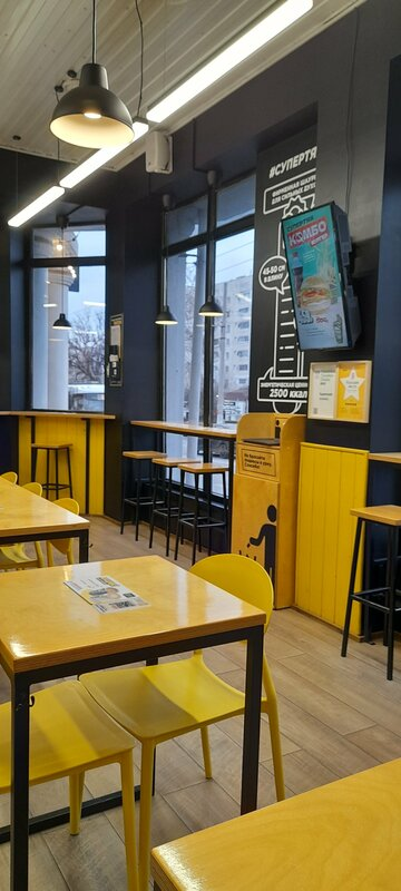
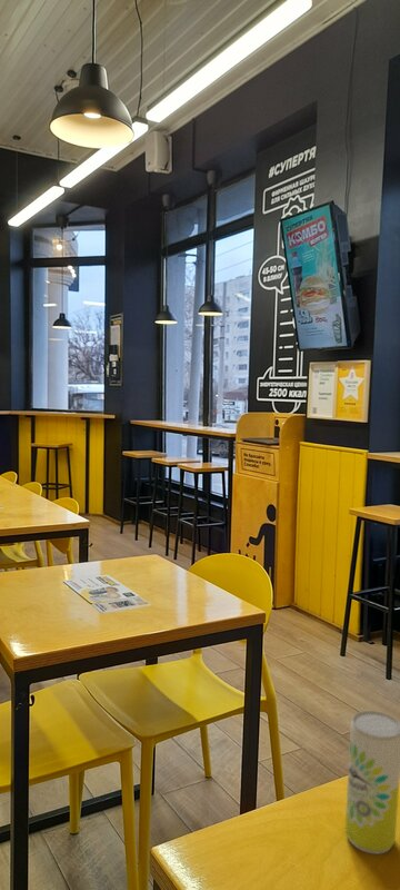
+ beverage can [343,710,400,856]
